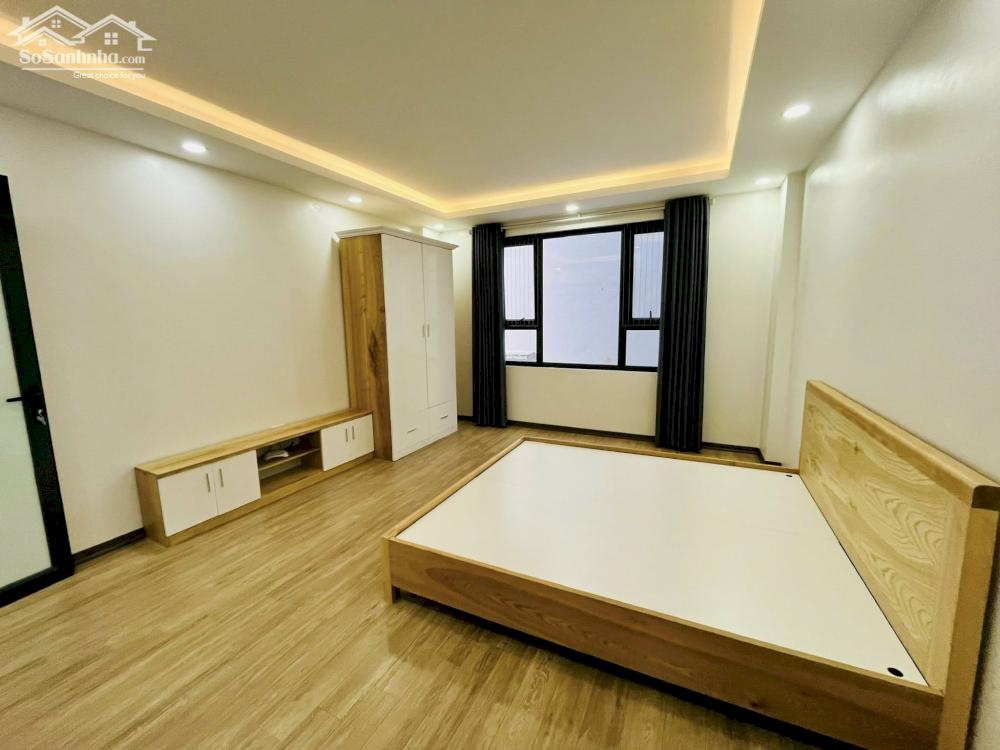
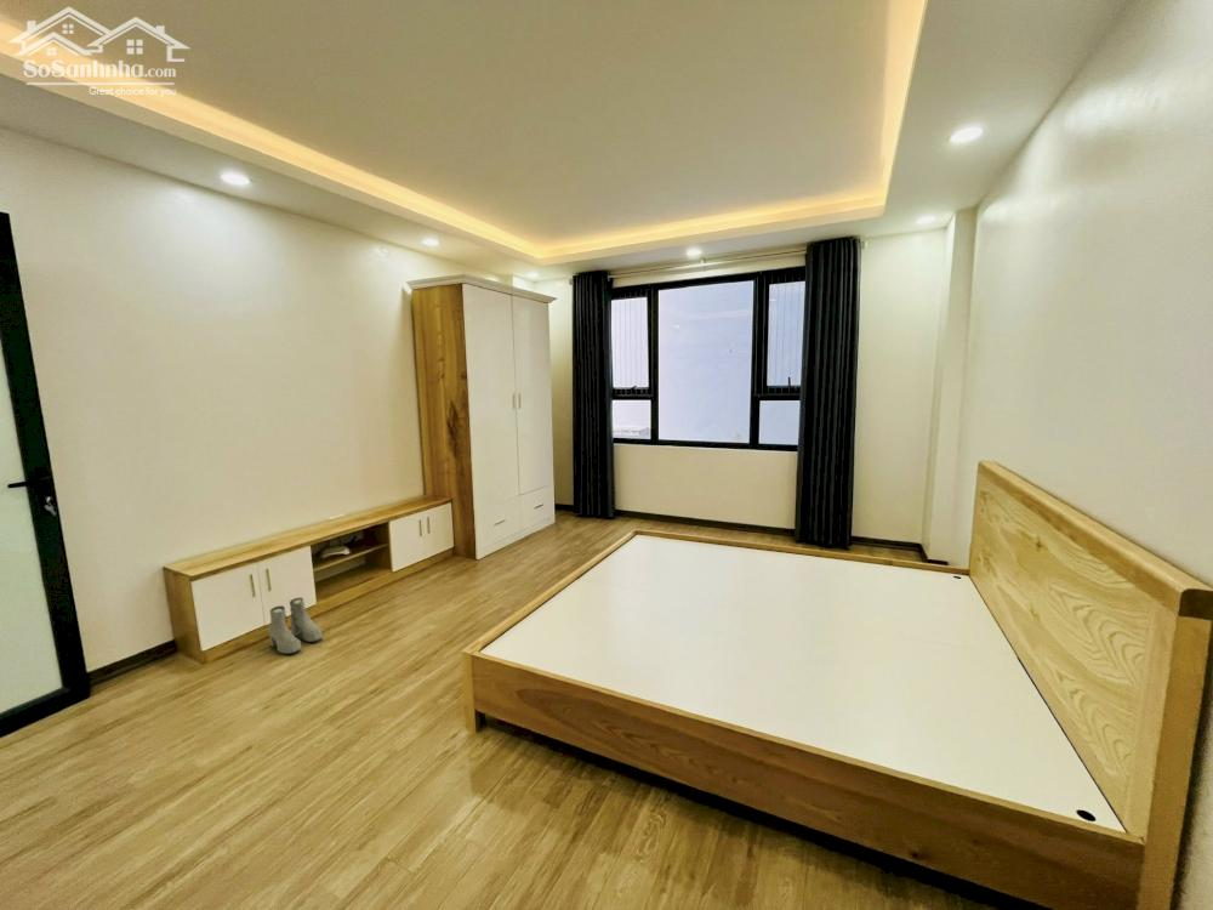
+ boots [267,597,324,655]
